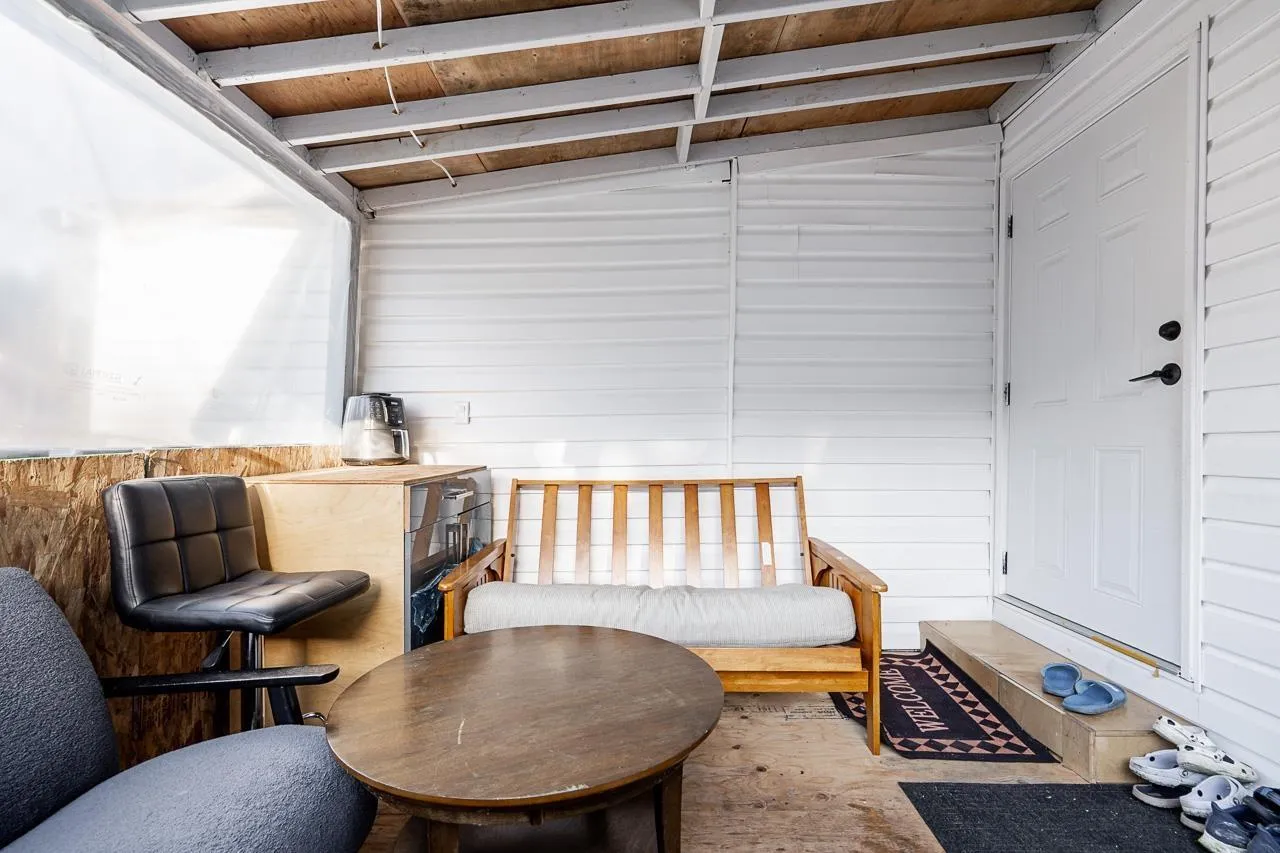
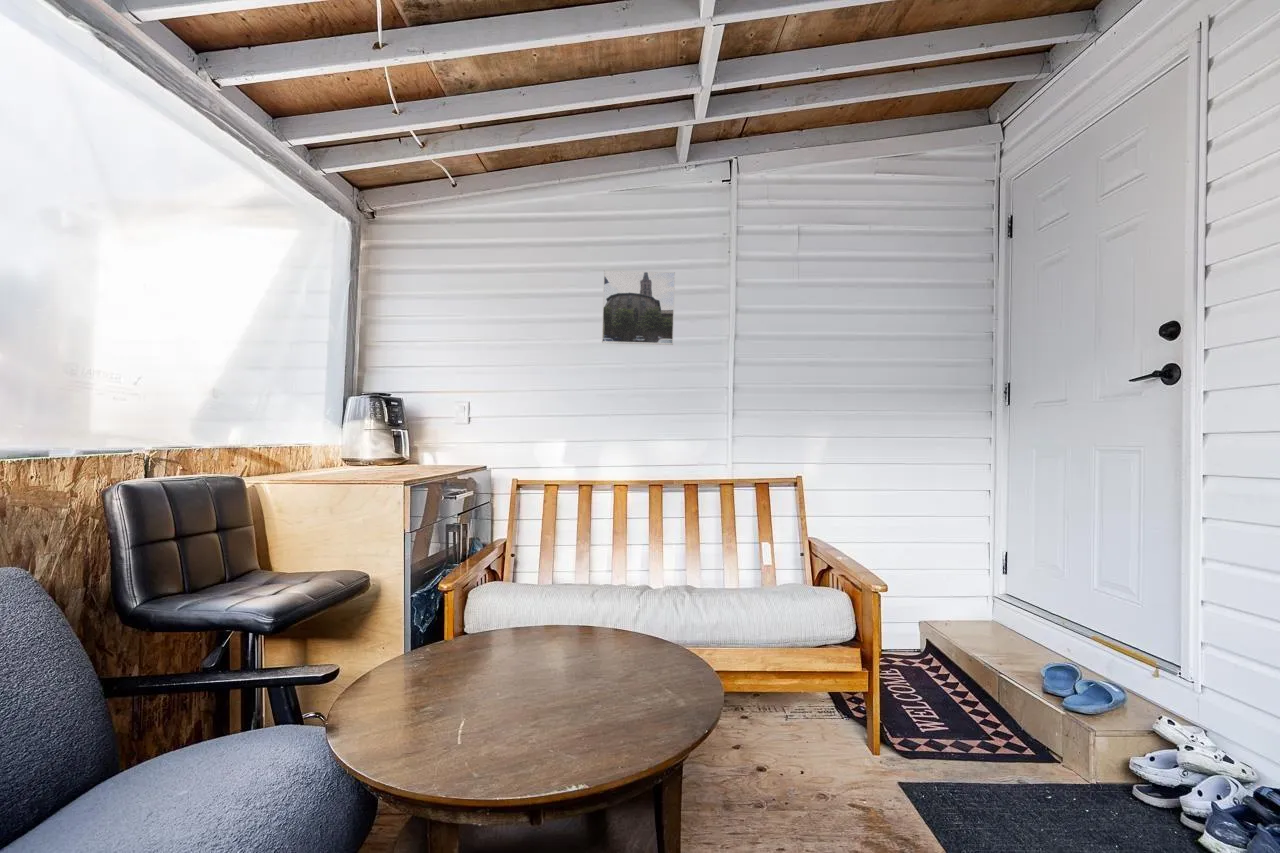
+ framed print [601,269,676,346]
